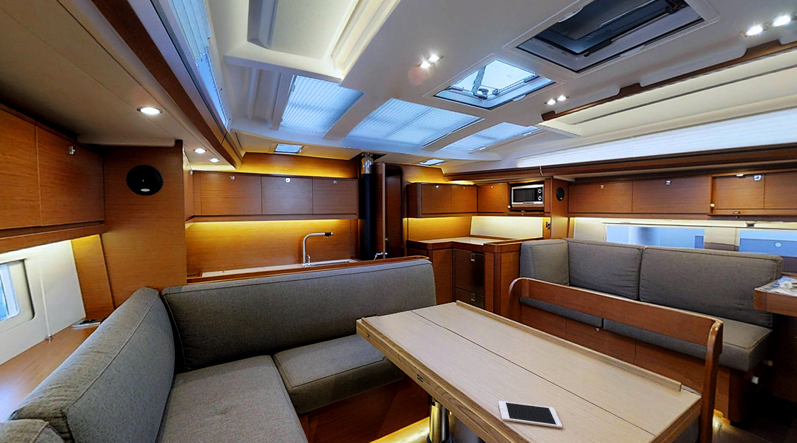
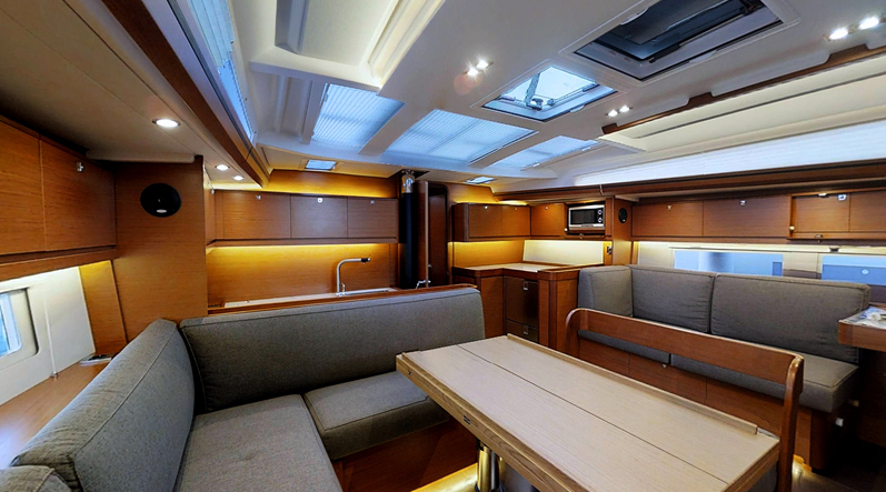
- cell phone [498,400,563,429]
